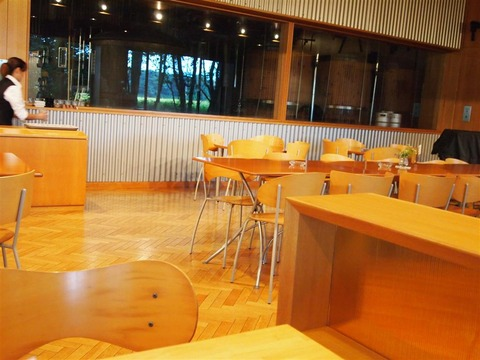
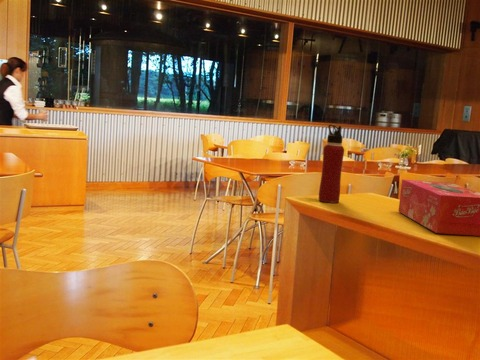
+ tissue box [398,179,480,237]
+ water bottle [318,124,345,204]
